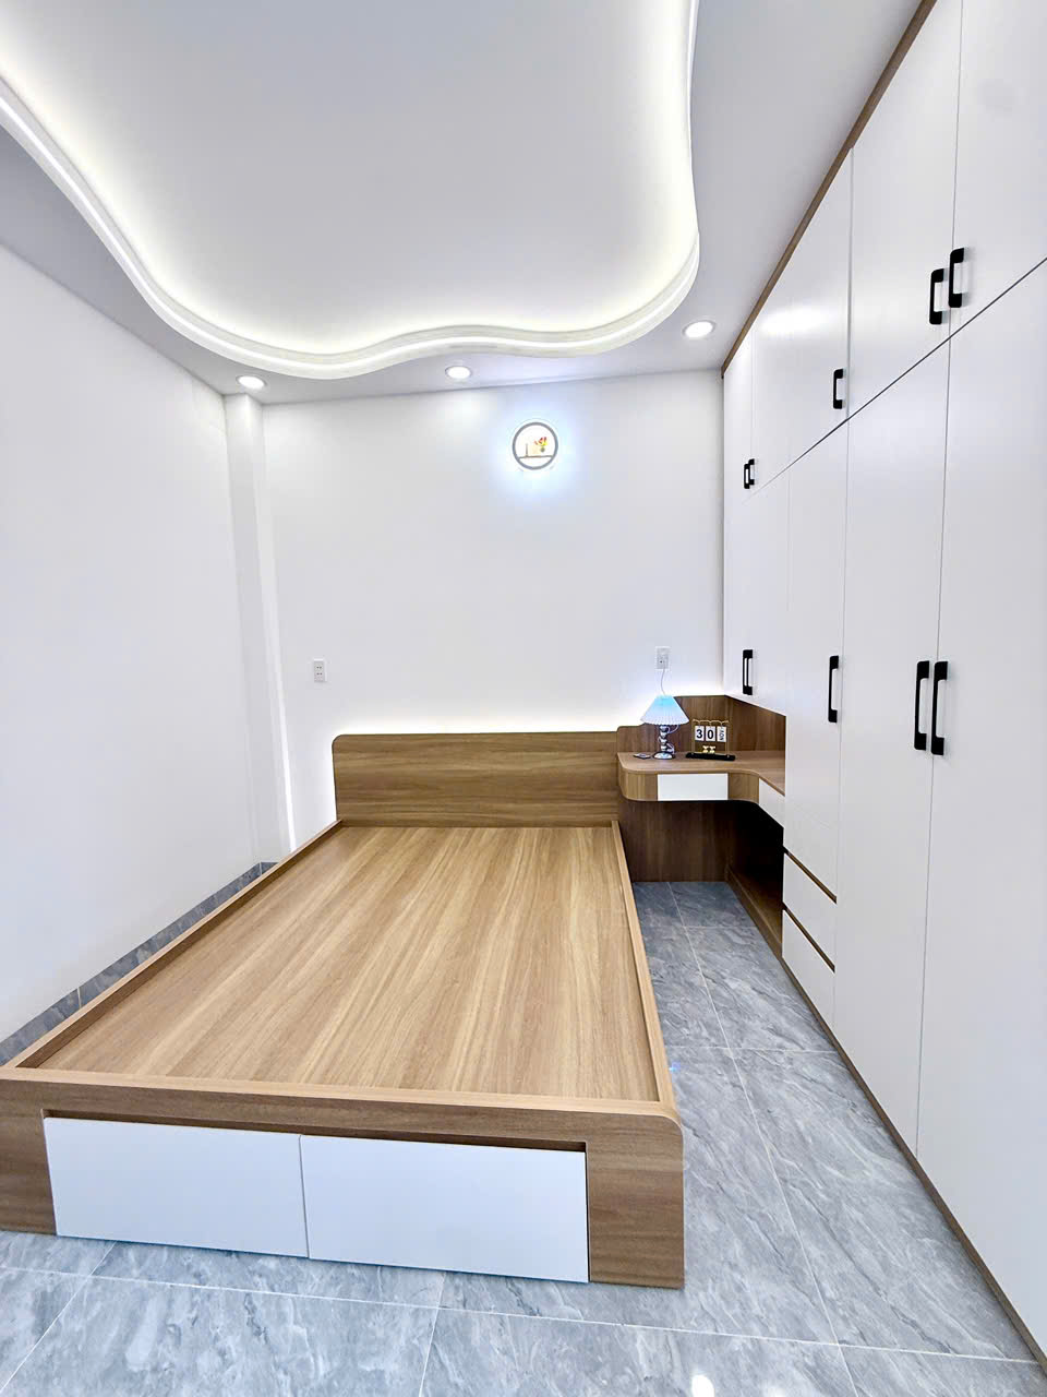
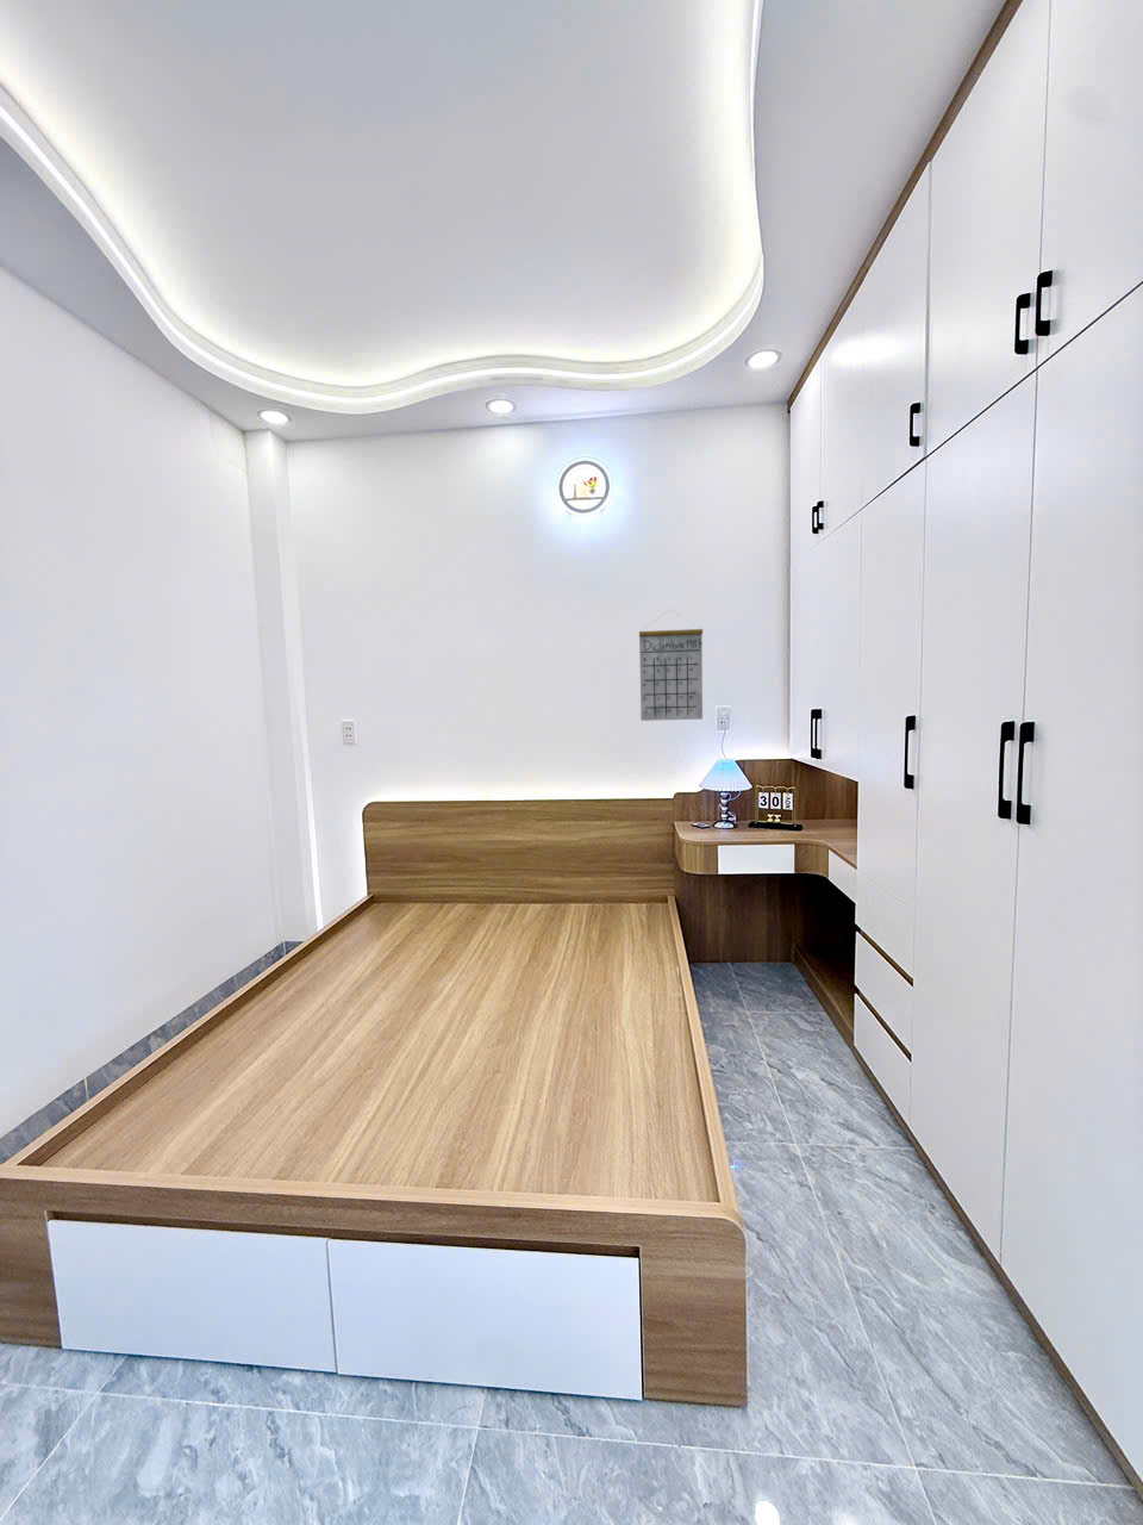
+ calendar [639,608,704,722]
